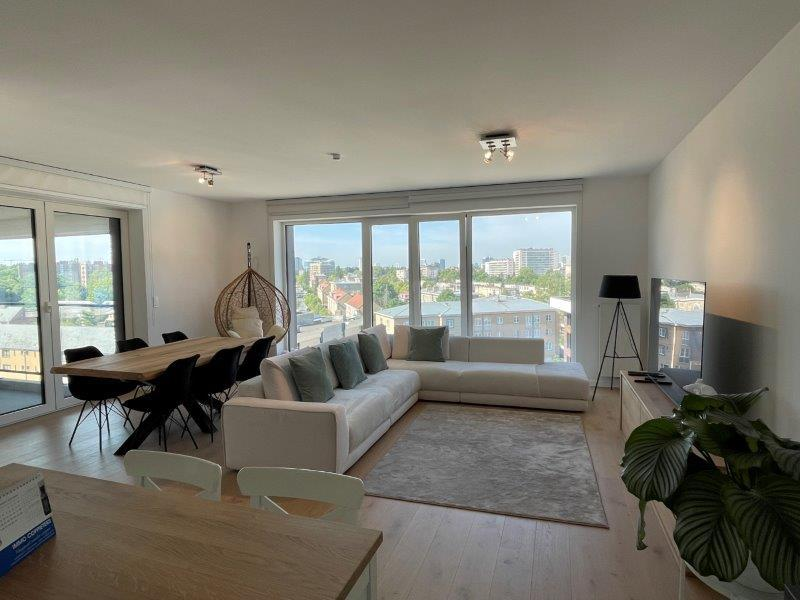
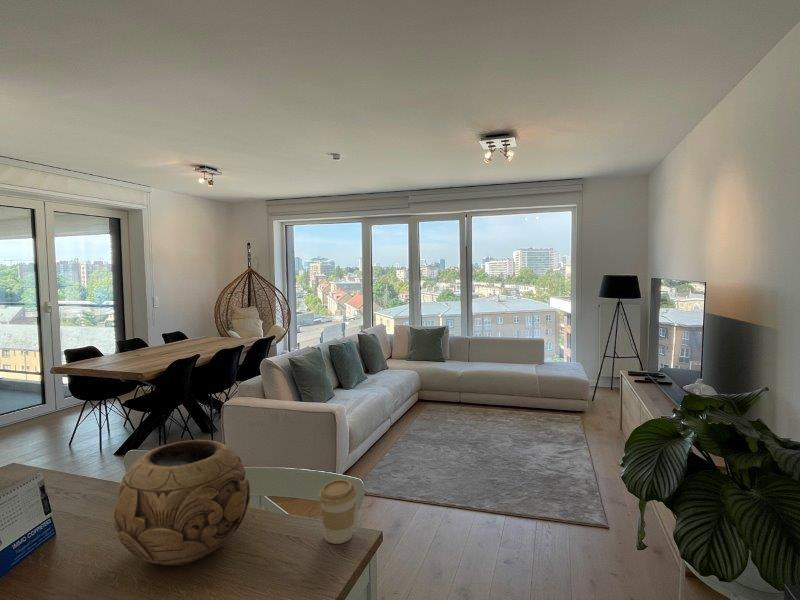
+ decorative bowl [112,439,251,566]
+ coffee cup [318,478,357,545]
